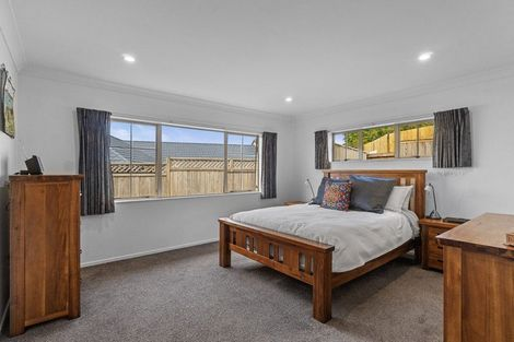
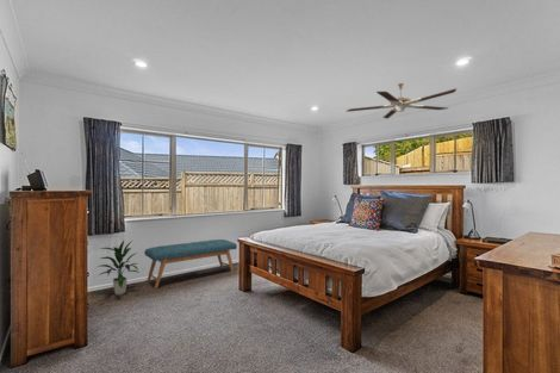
+ ceiling fan [344,82,458,119]
+ bench [143,238,238,290]
+ indoor plant [97,238,141,296]
